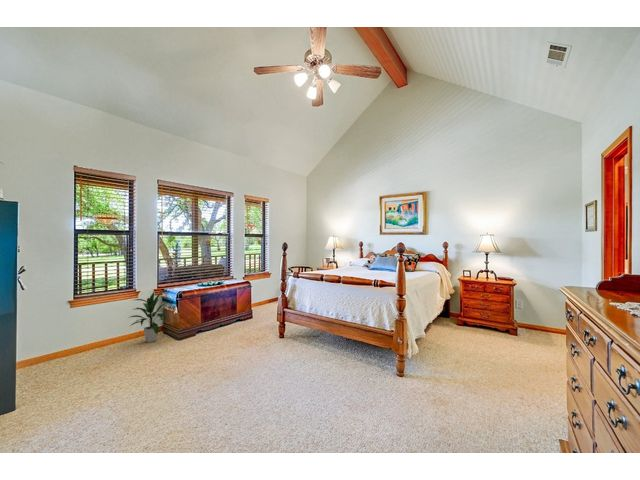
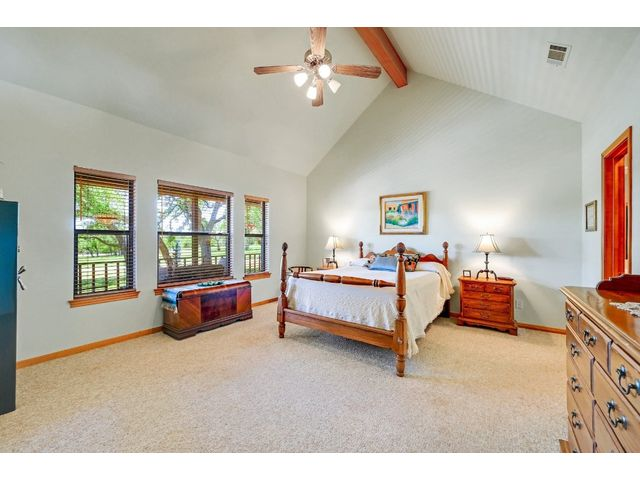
- indoor plant [127,290,171,343]
